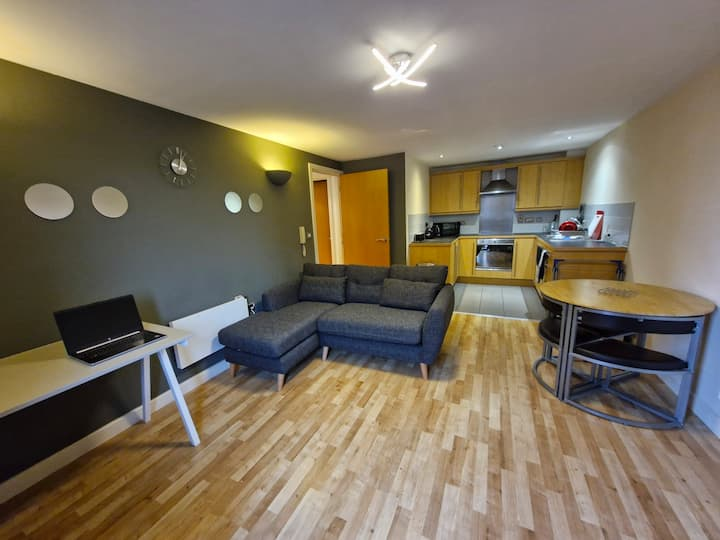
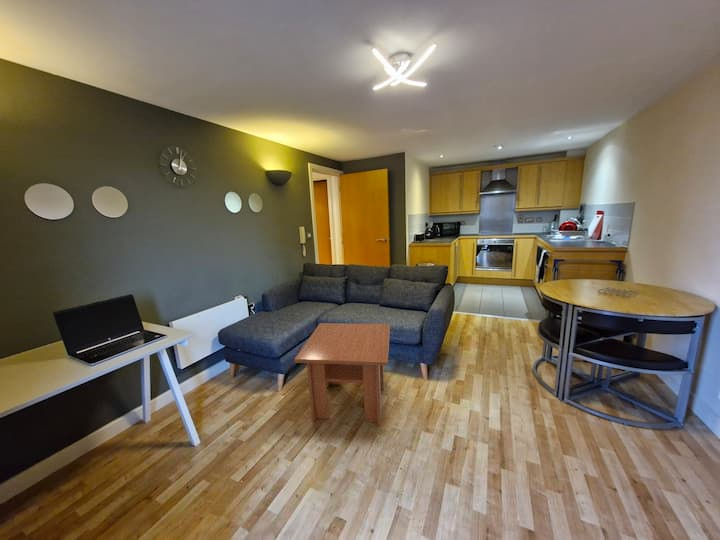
+ coffee table [293,322,391,427]
